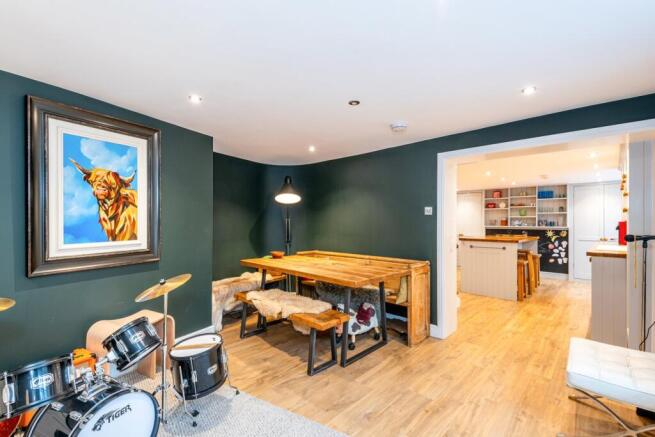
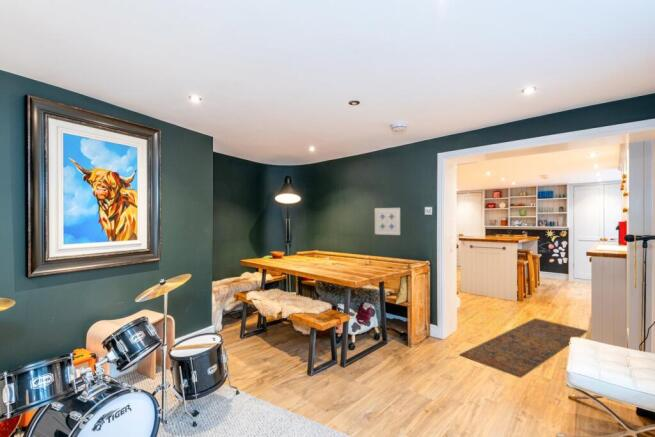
+ rug [458,317,588,379]
+ wall art [374,207,401,236]
